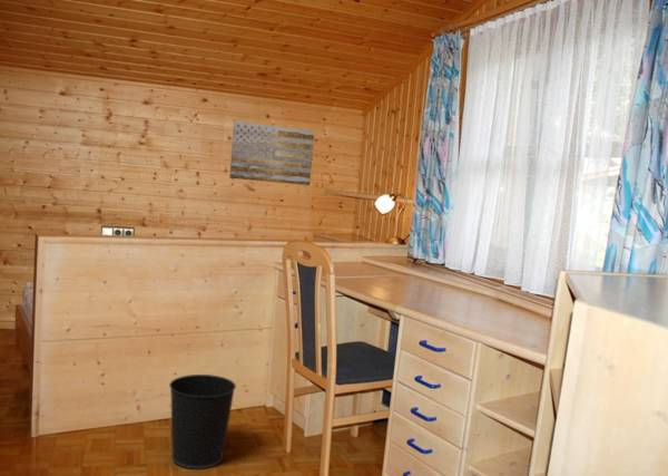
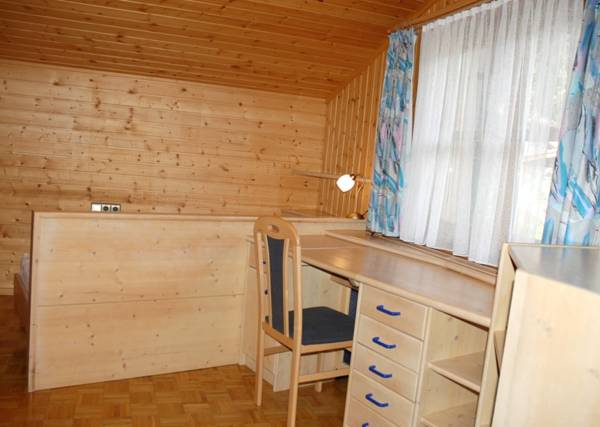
- wastebasket [168,373,237,469]
- wall art [228,120,315,186]
